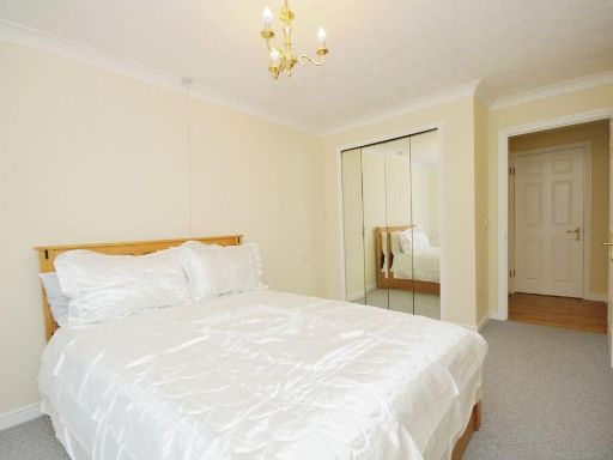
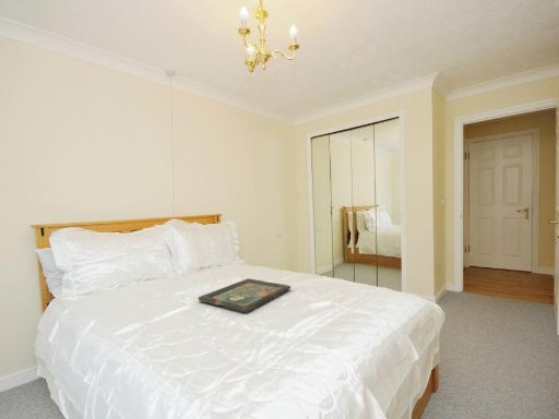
+ decorative tray [198,277,292,314]
